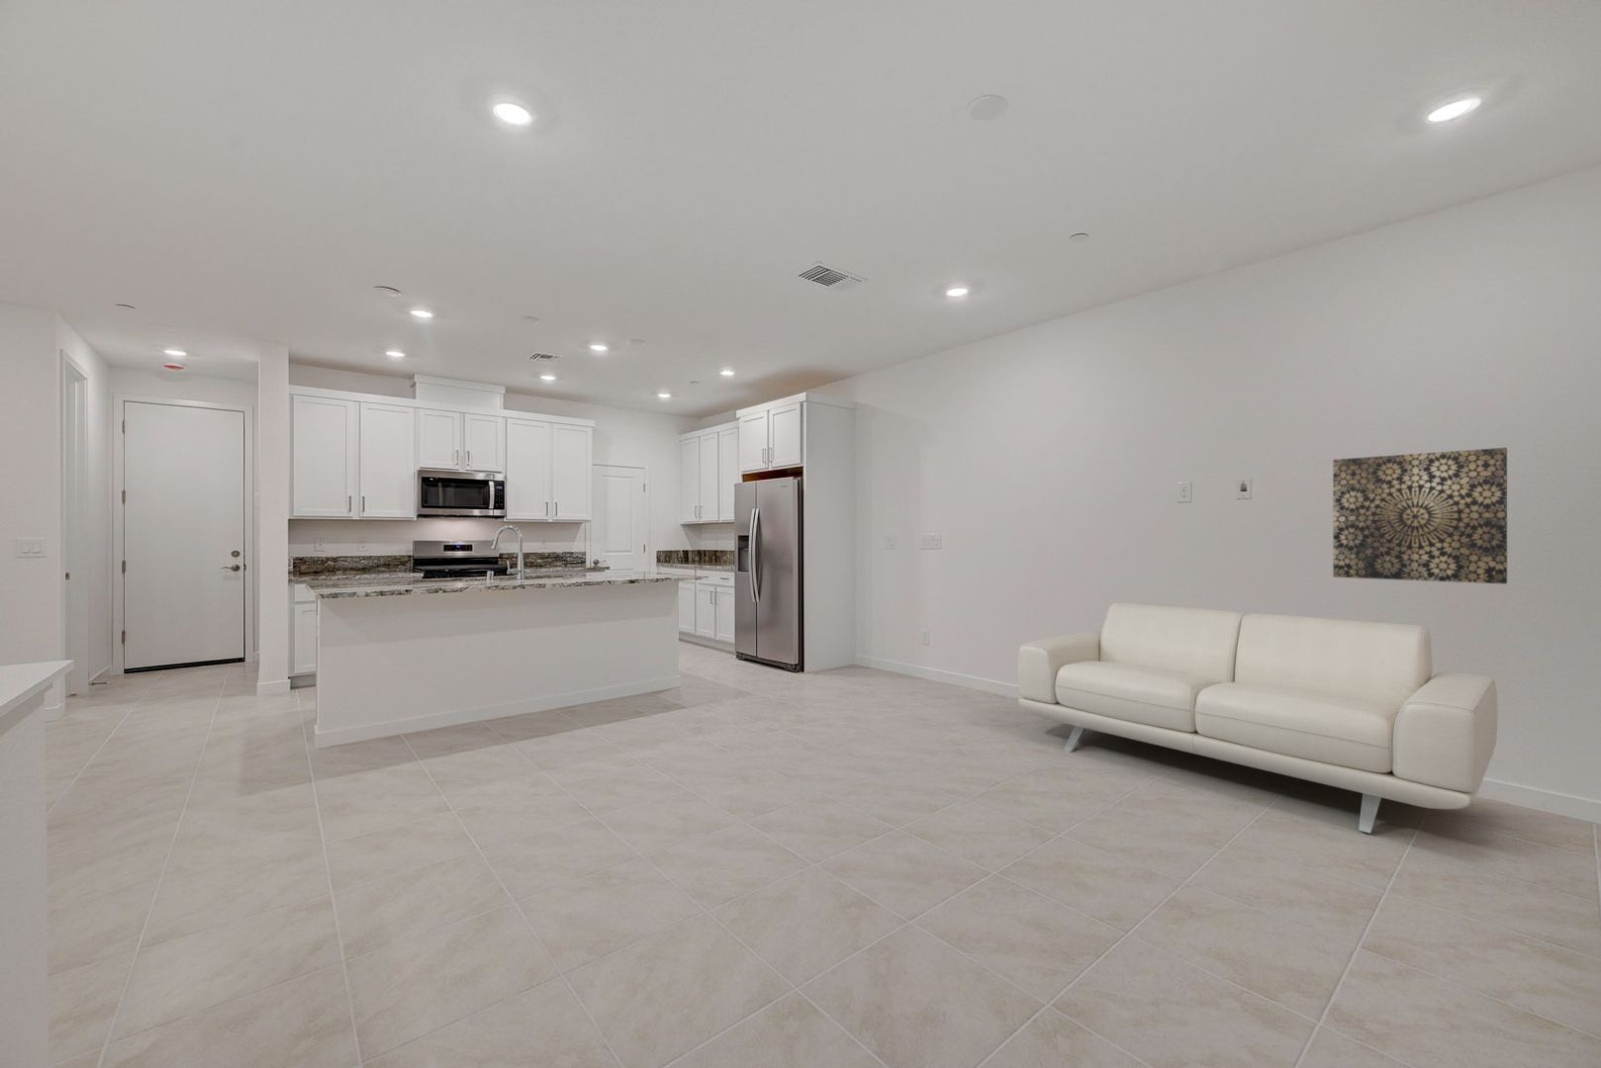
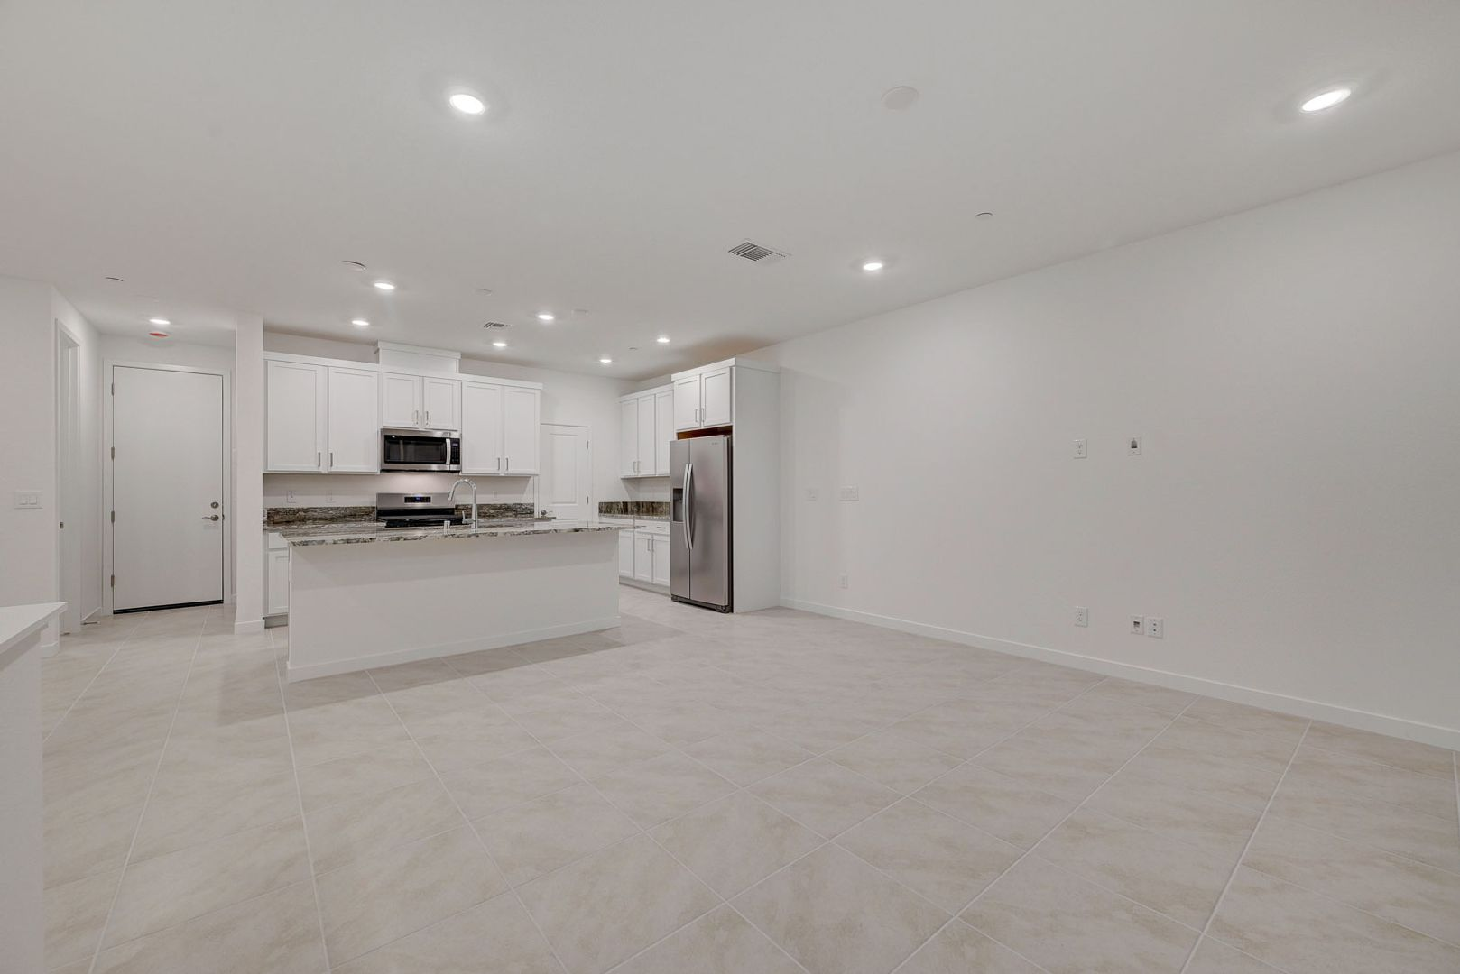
- wall art [1332,447,1508,584]
- sofa [1017,601,1500,834]
